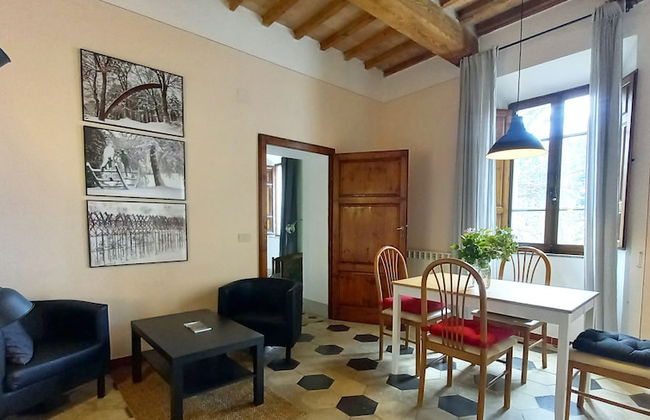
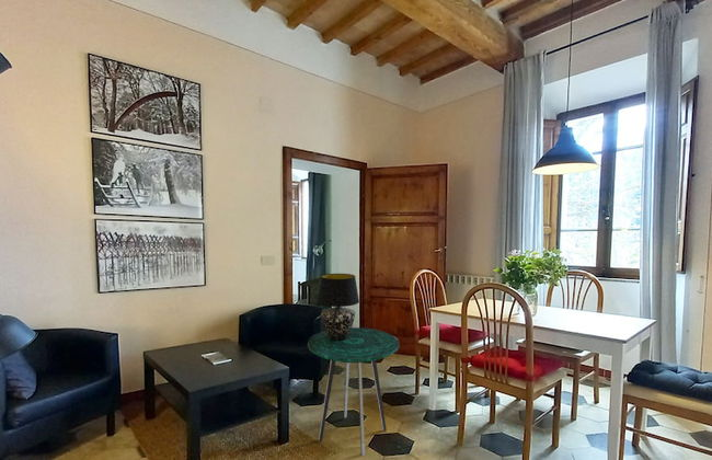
+ side table [307,326,401,457]
+ table lamp [317,273,360,341]
